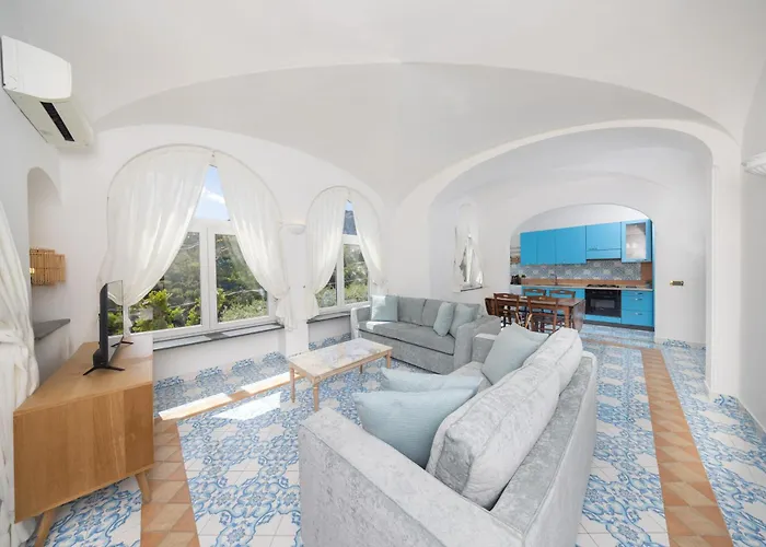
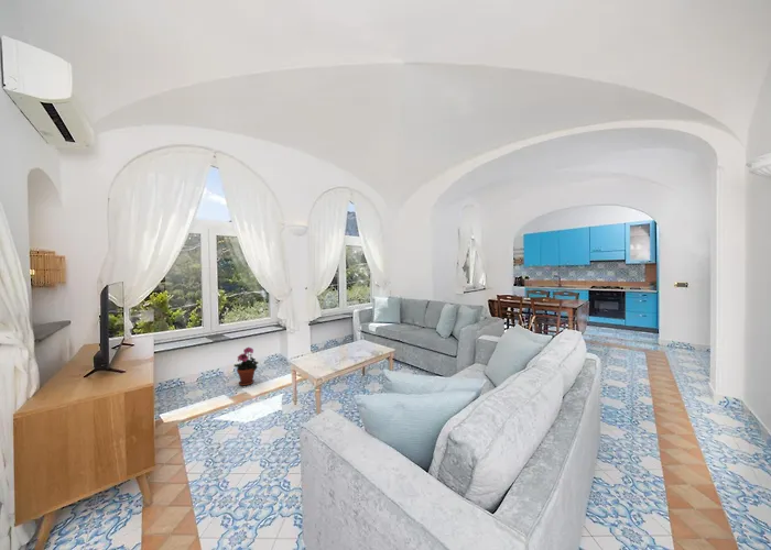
+ potted plant [234,345,259,387]
